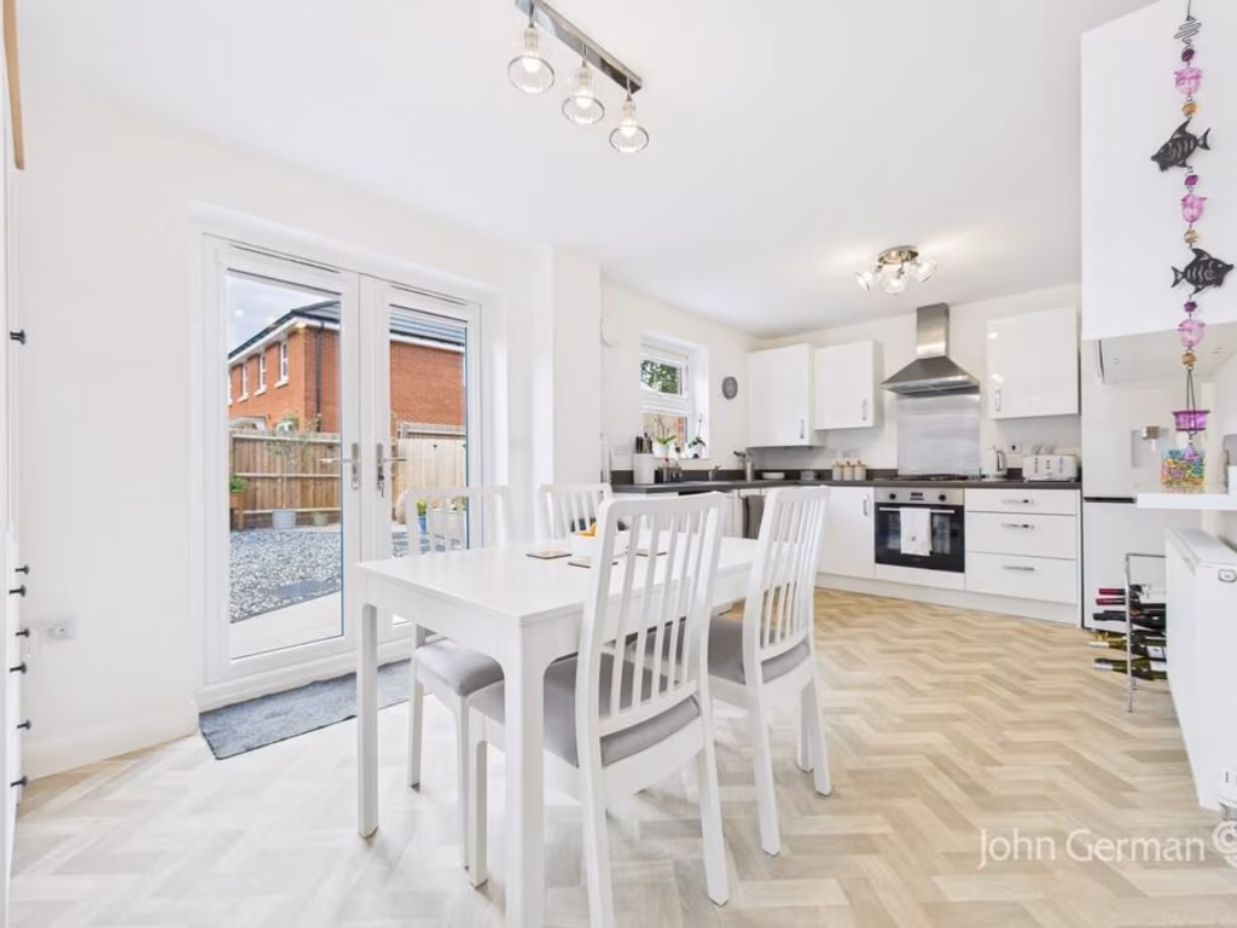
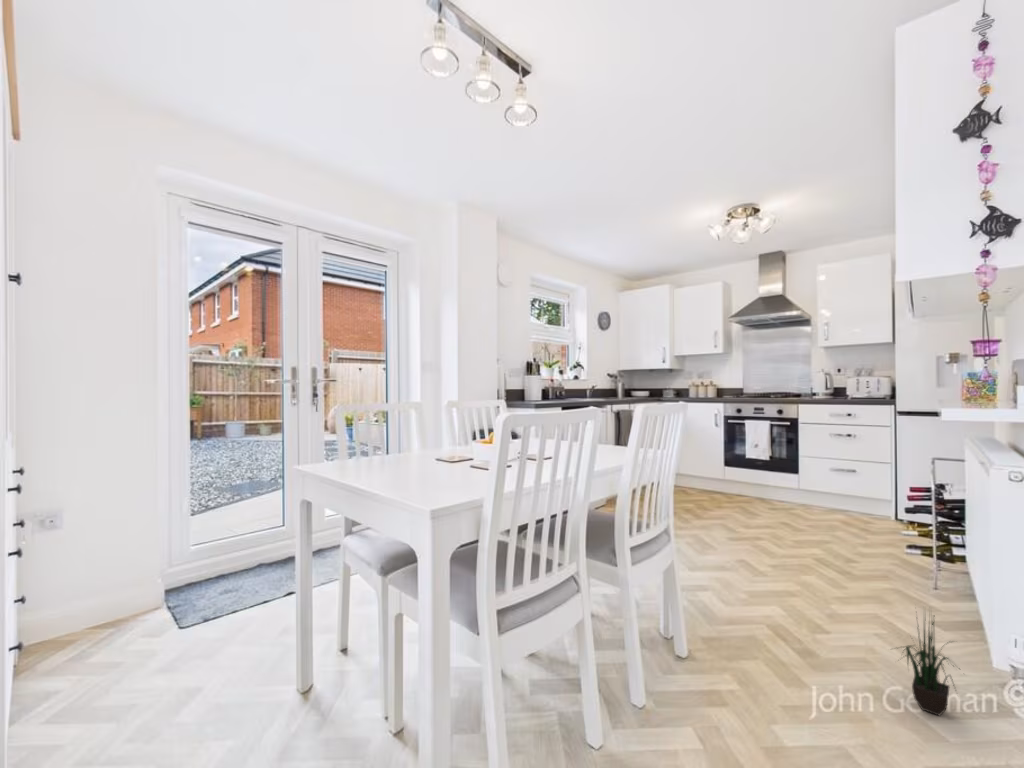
+ potted plant [888,605,968,717]
